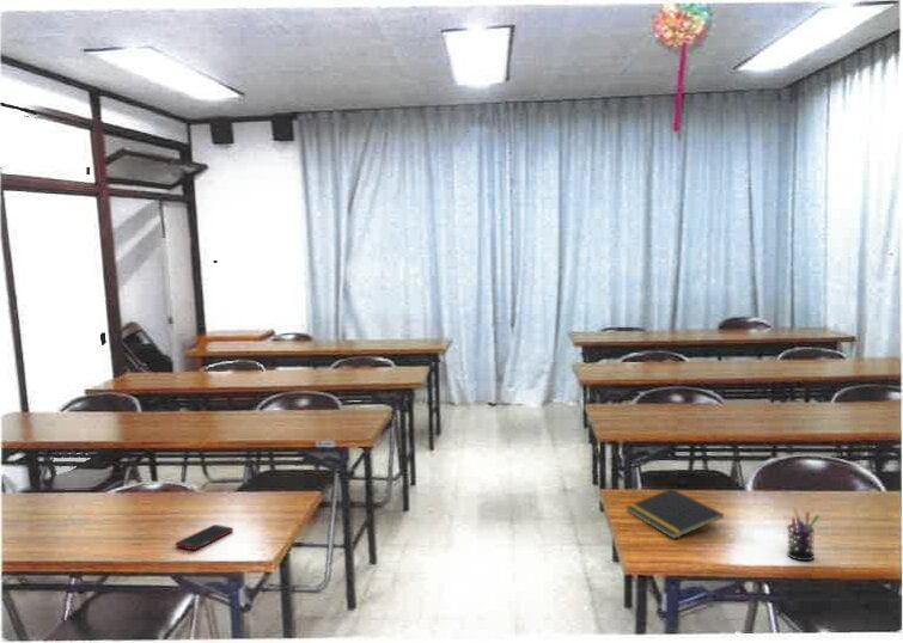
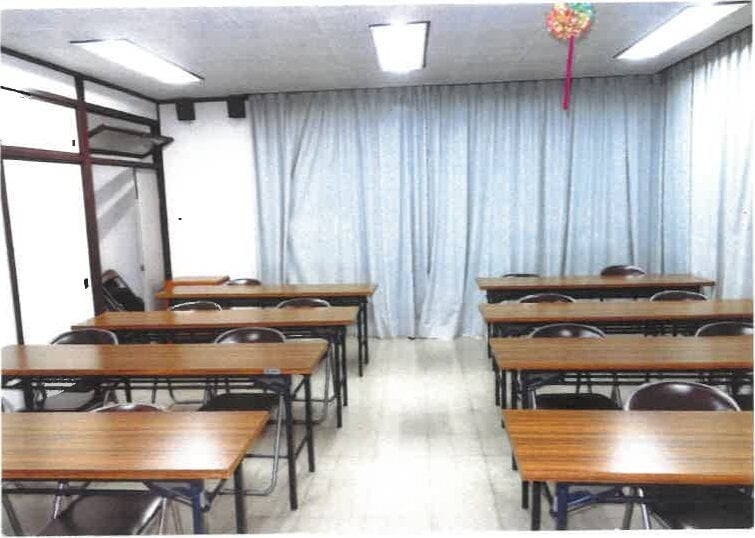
- cell phone [175,523,234,551]
- notepad [626,488,725,540]
- pen holder [786,507,820,562]
